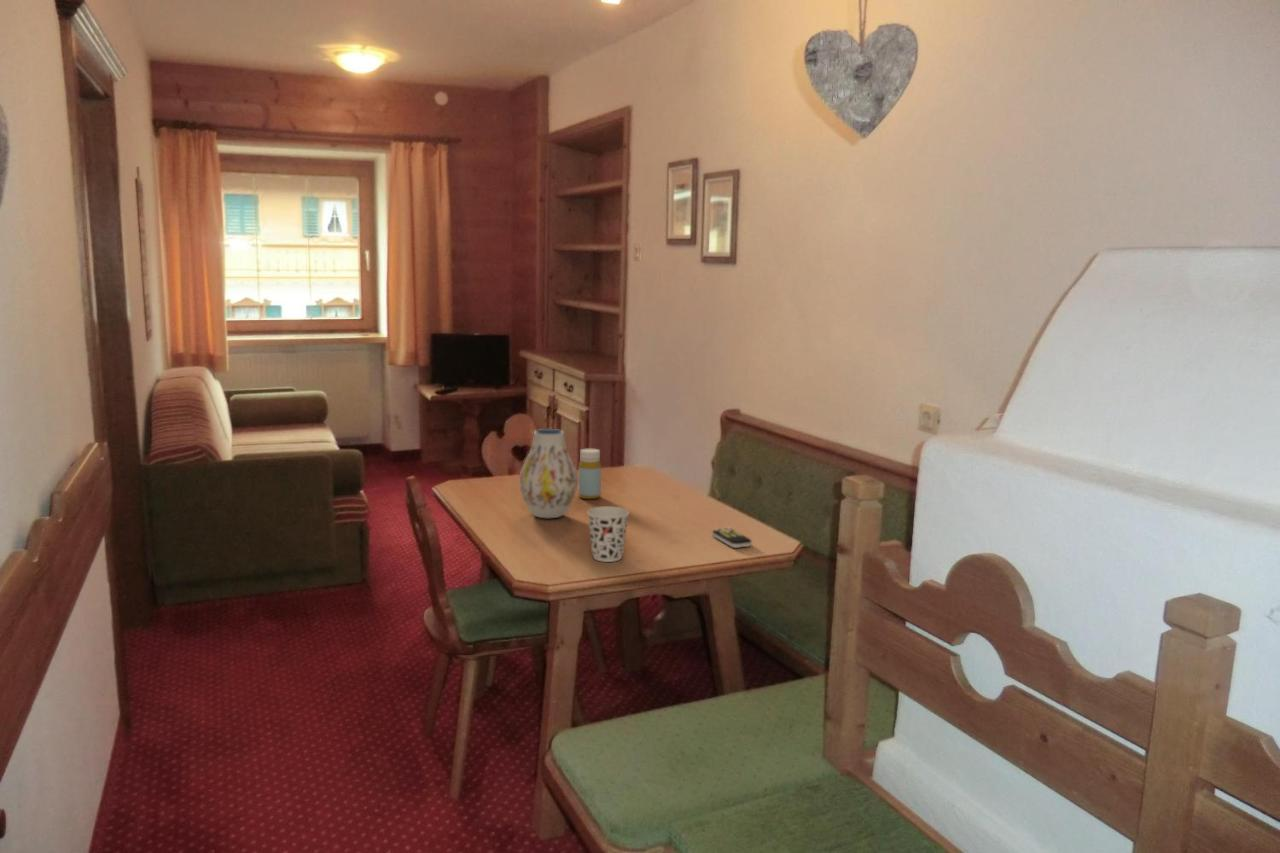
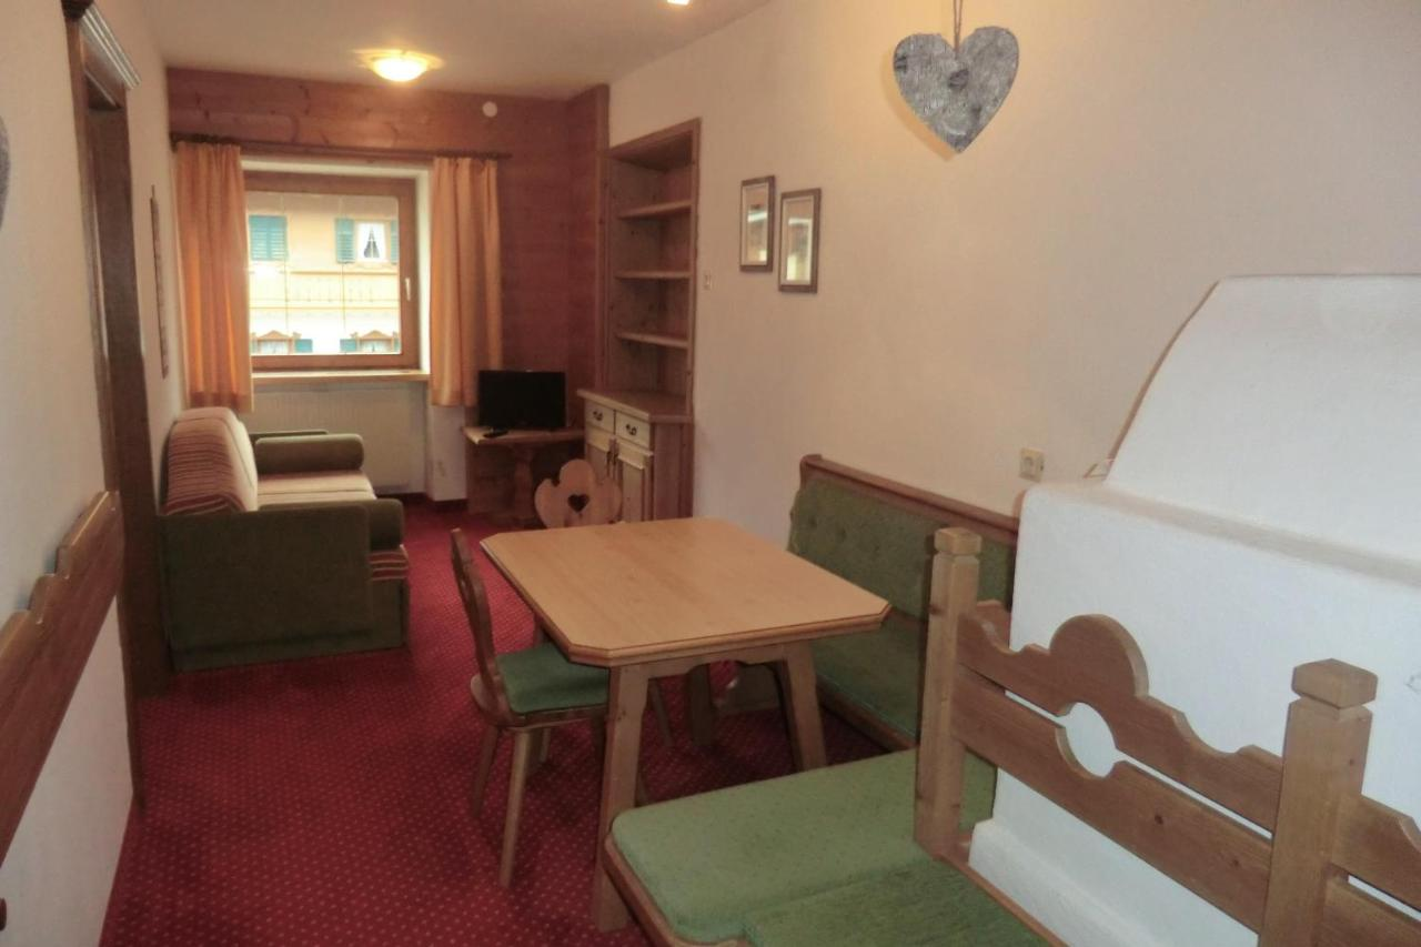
- cup [586,505,630,563]
- bottle [577,448,602,500]
- remote control [711,527,752,549]
- vase [519,428,579,519]
